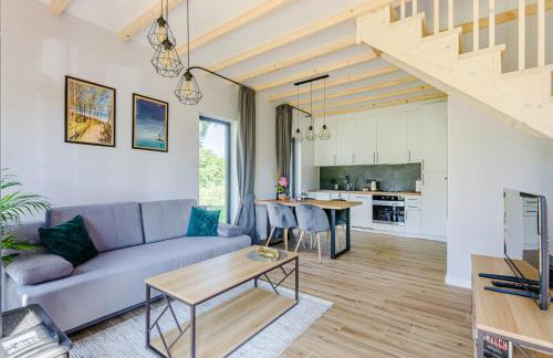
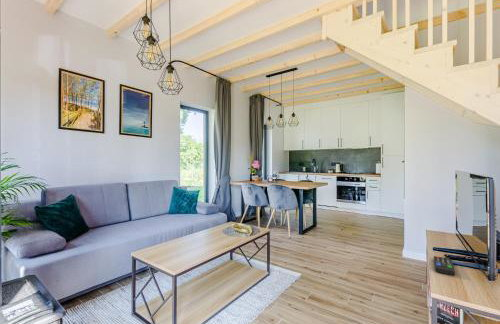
+ remote control [433,255,456,276]
